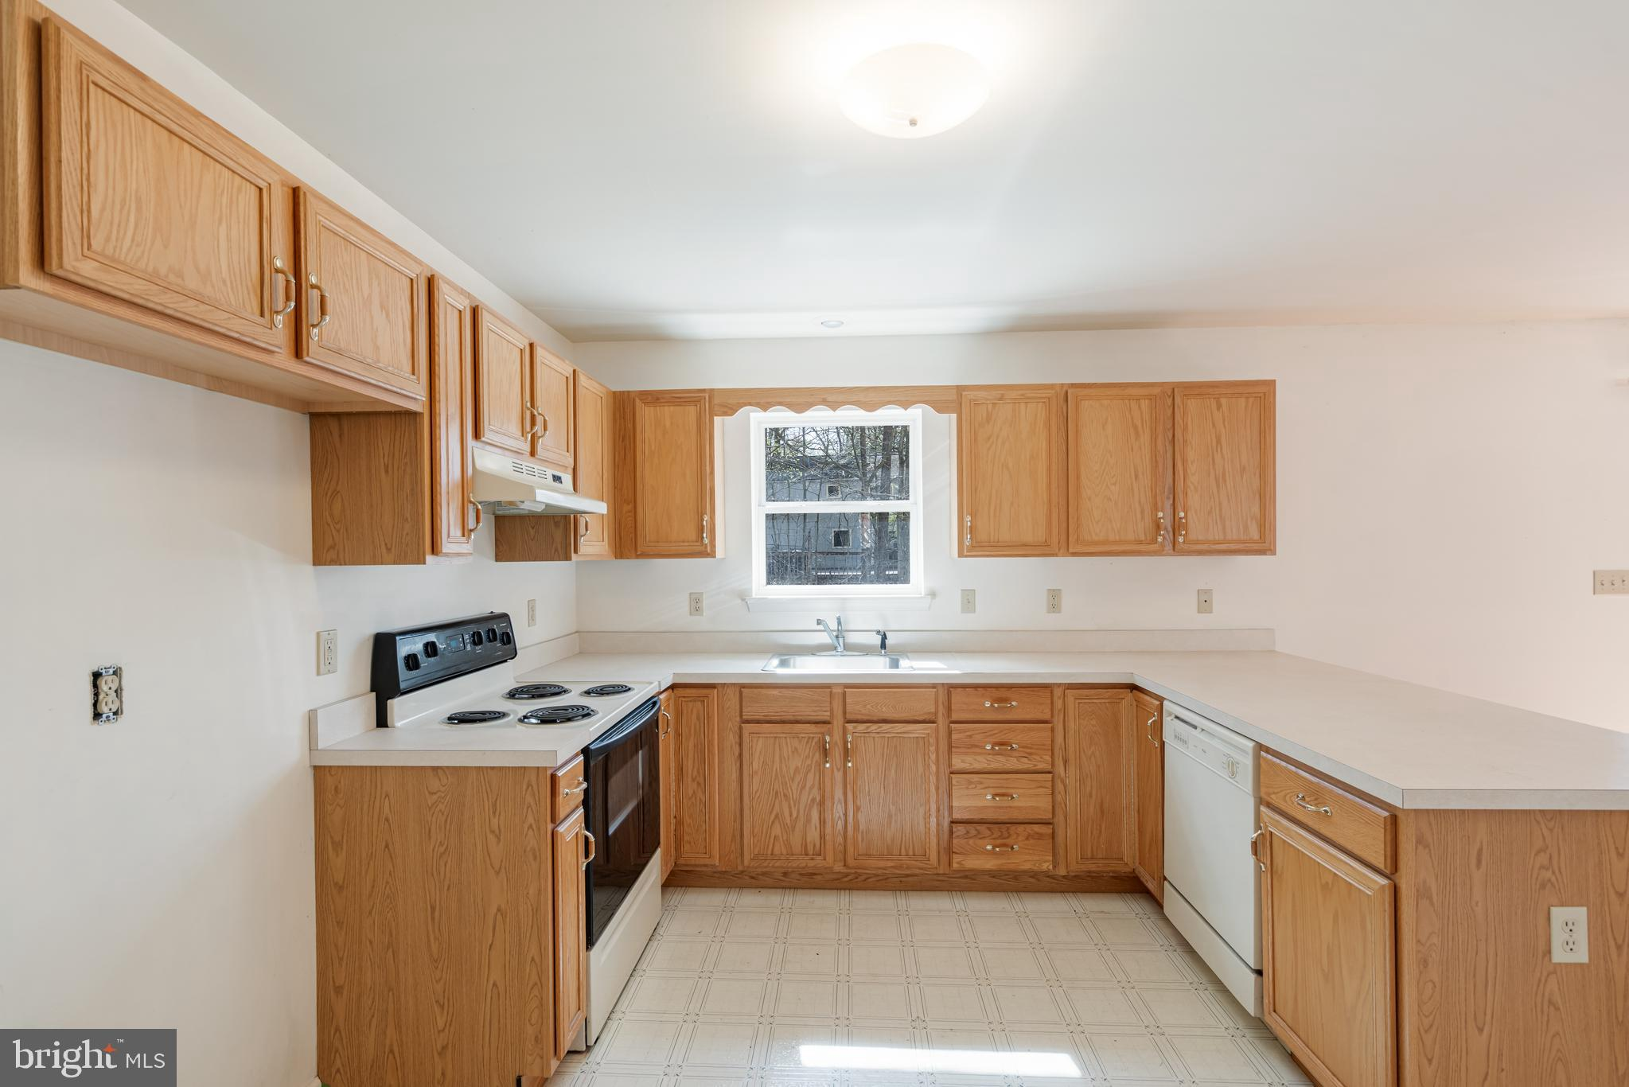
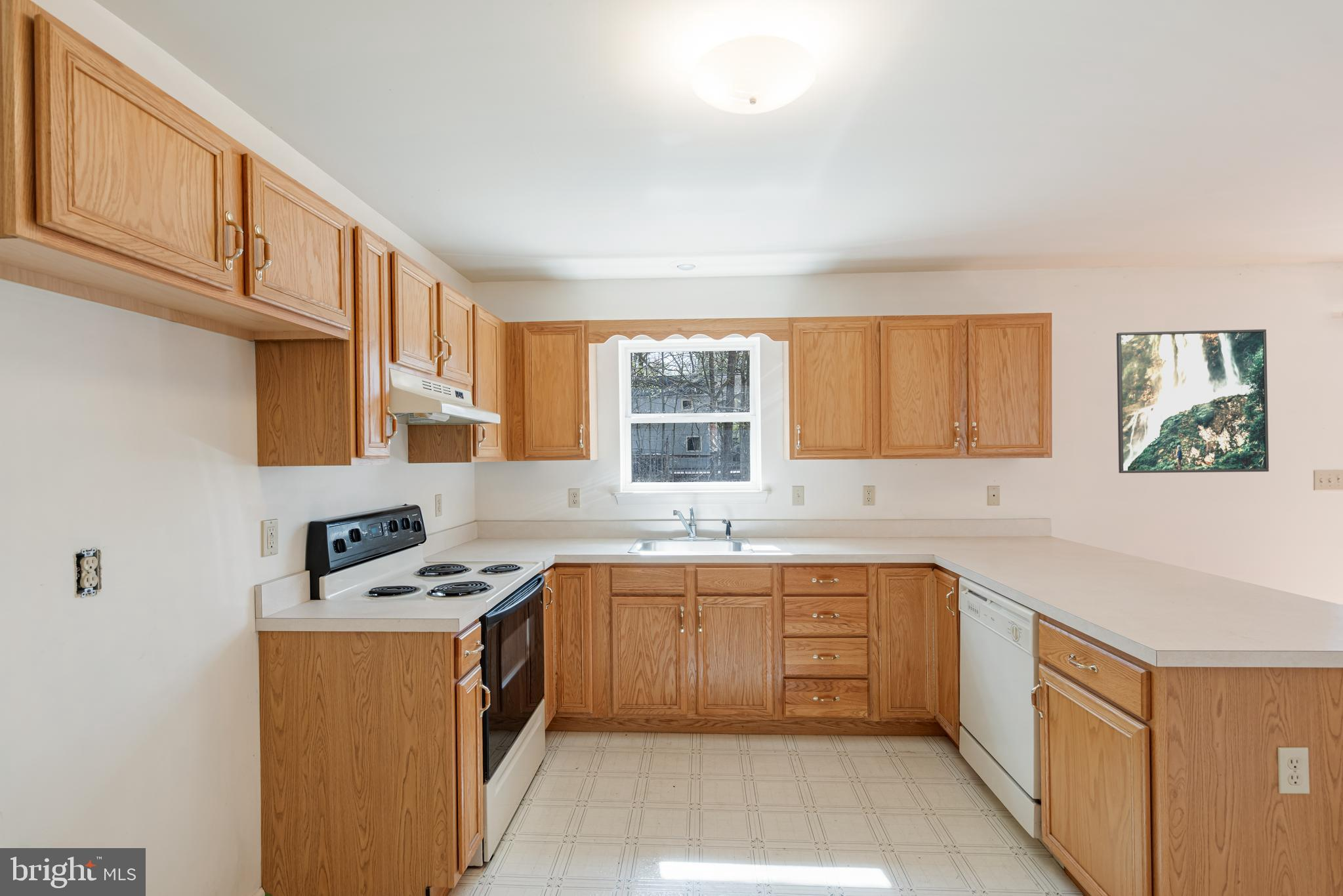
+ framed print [1116,329,1270,474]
